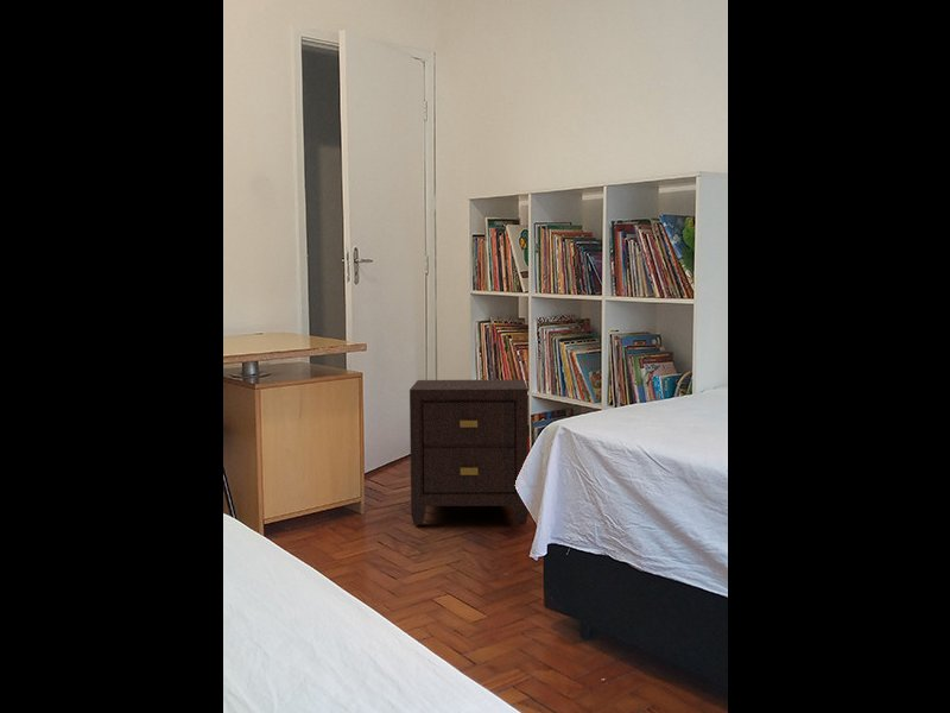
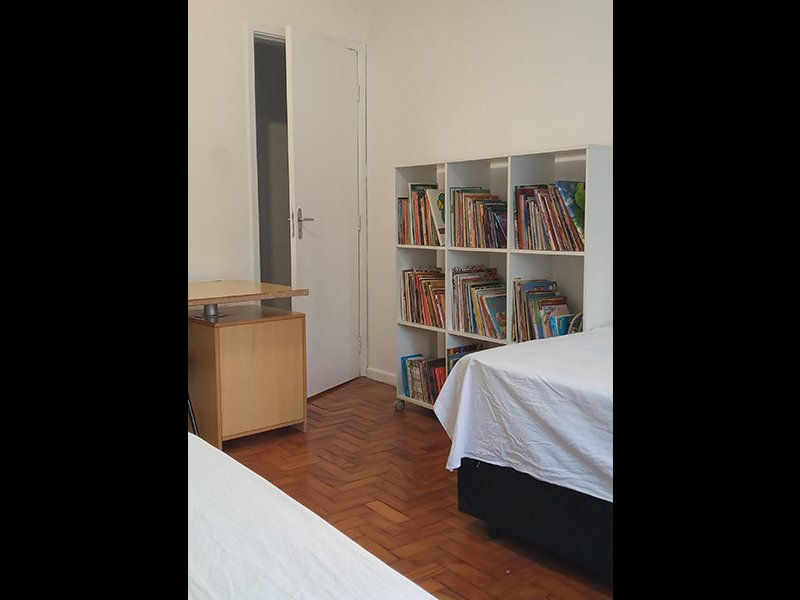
- nightstand [408,378,530,526]
